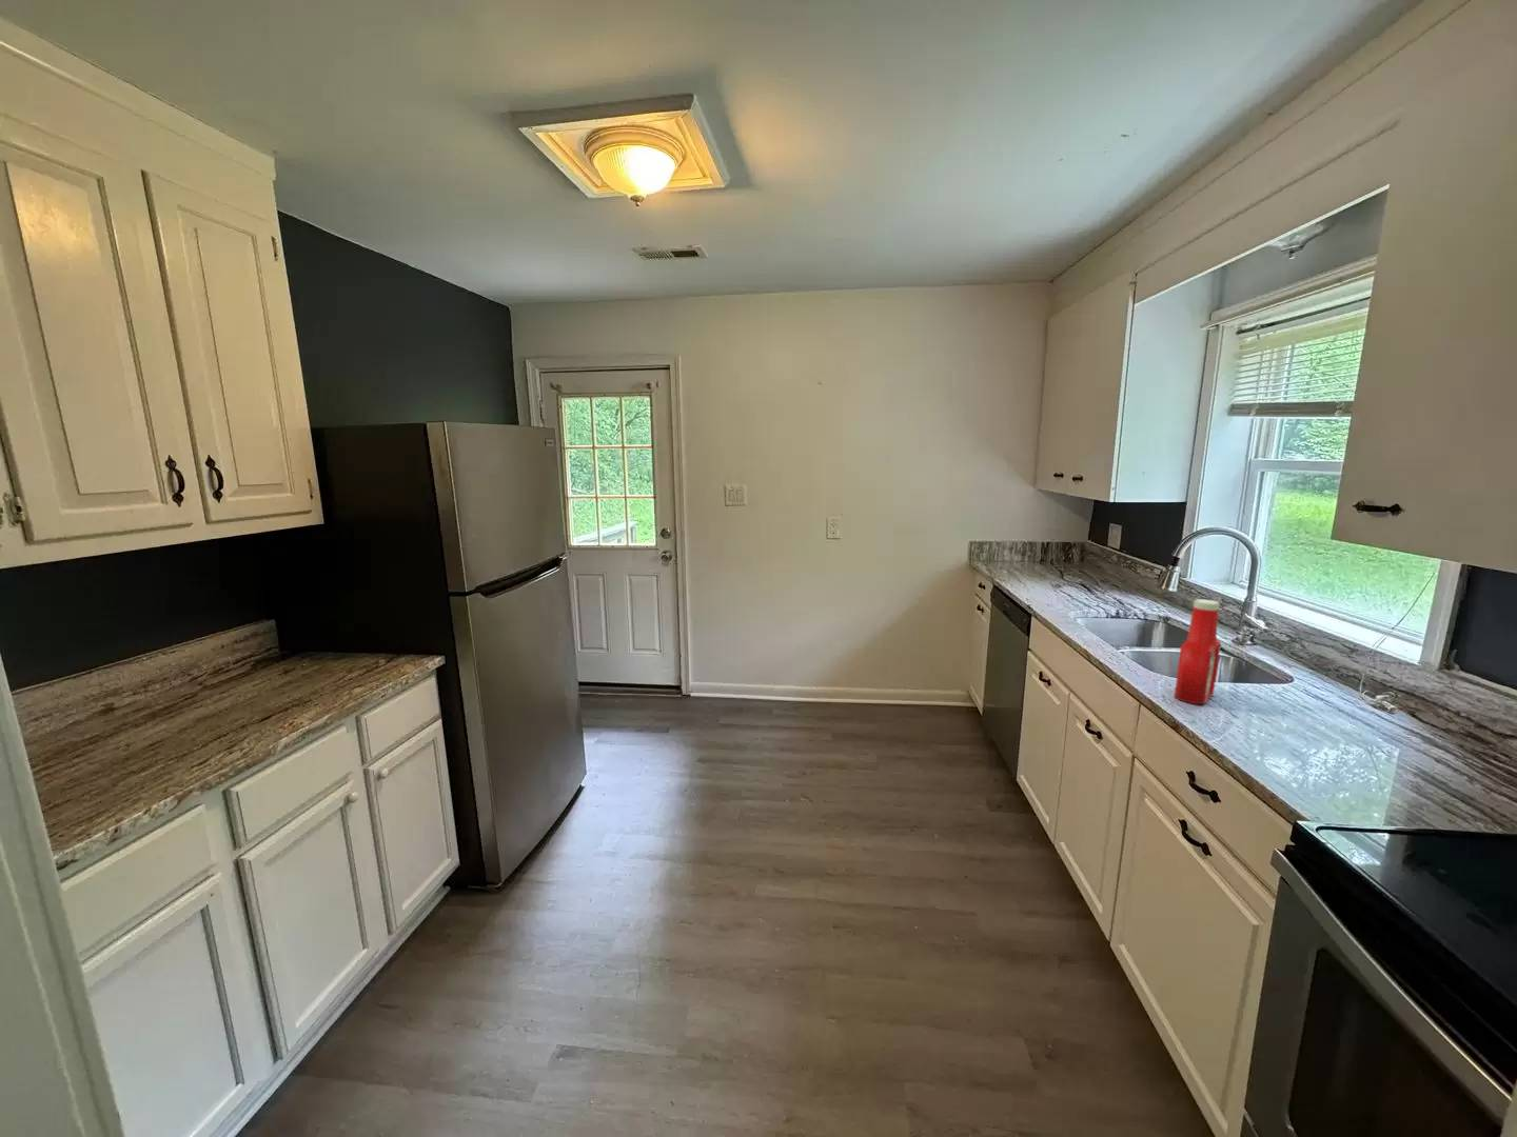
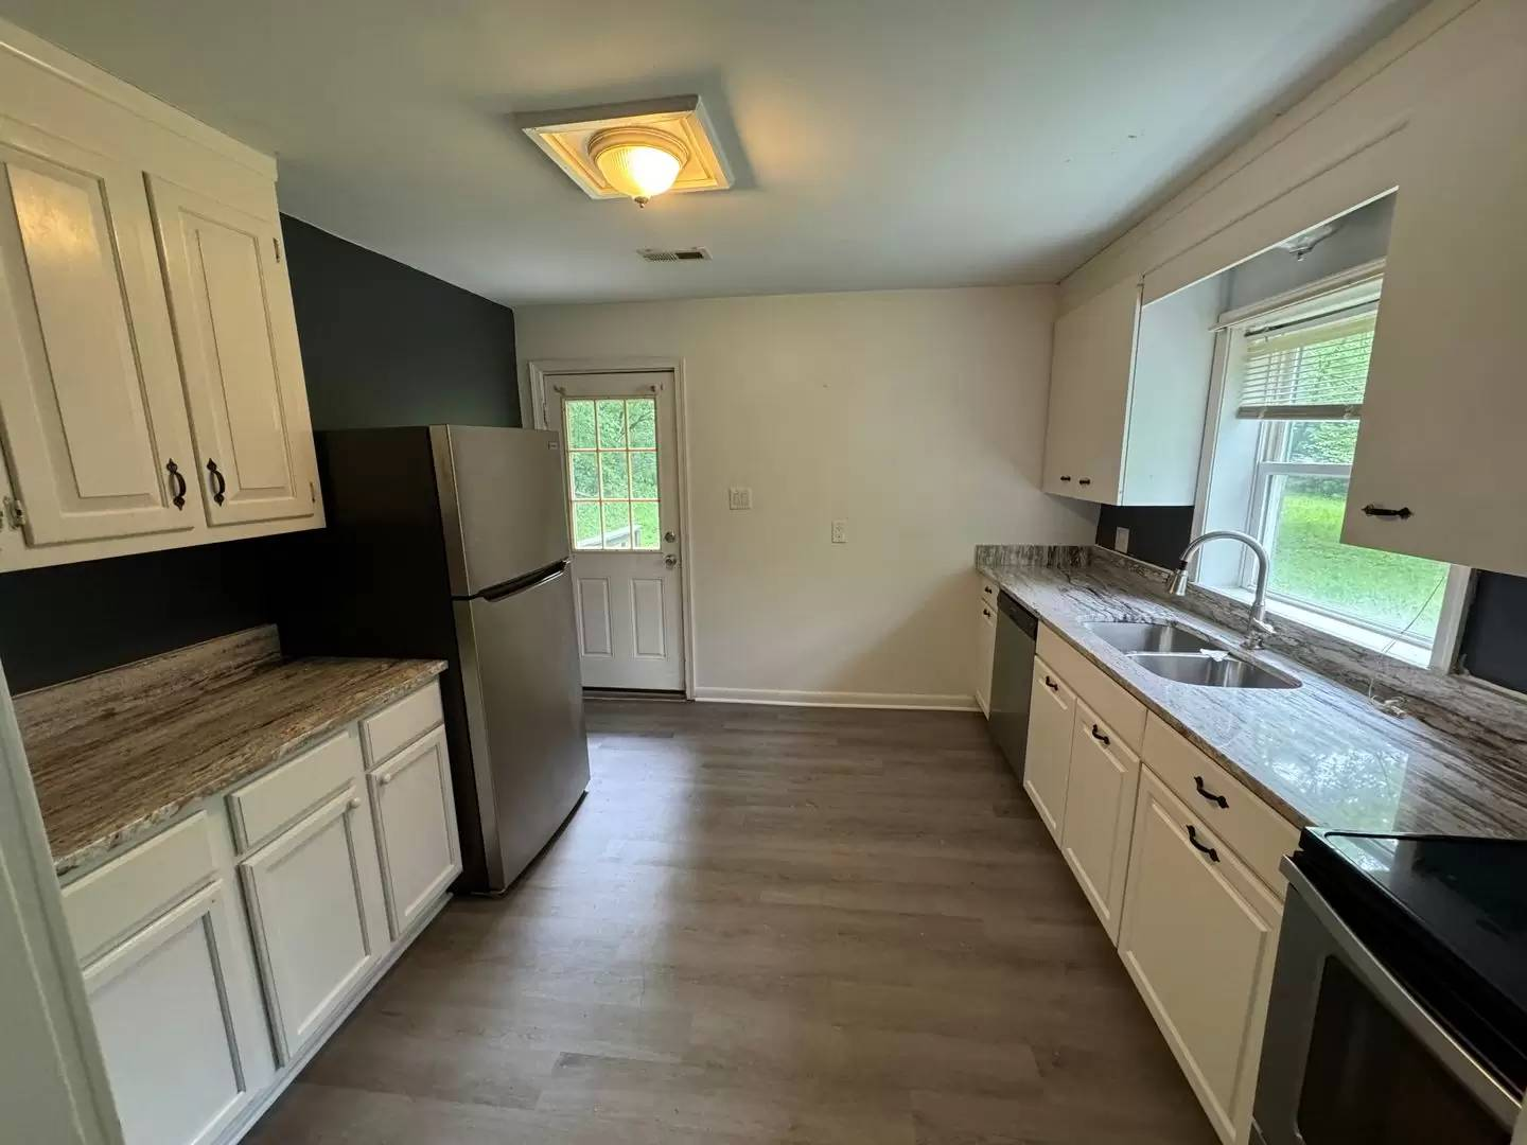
- soap bottle [1173,598,1222,706]
